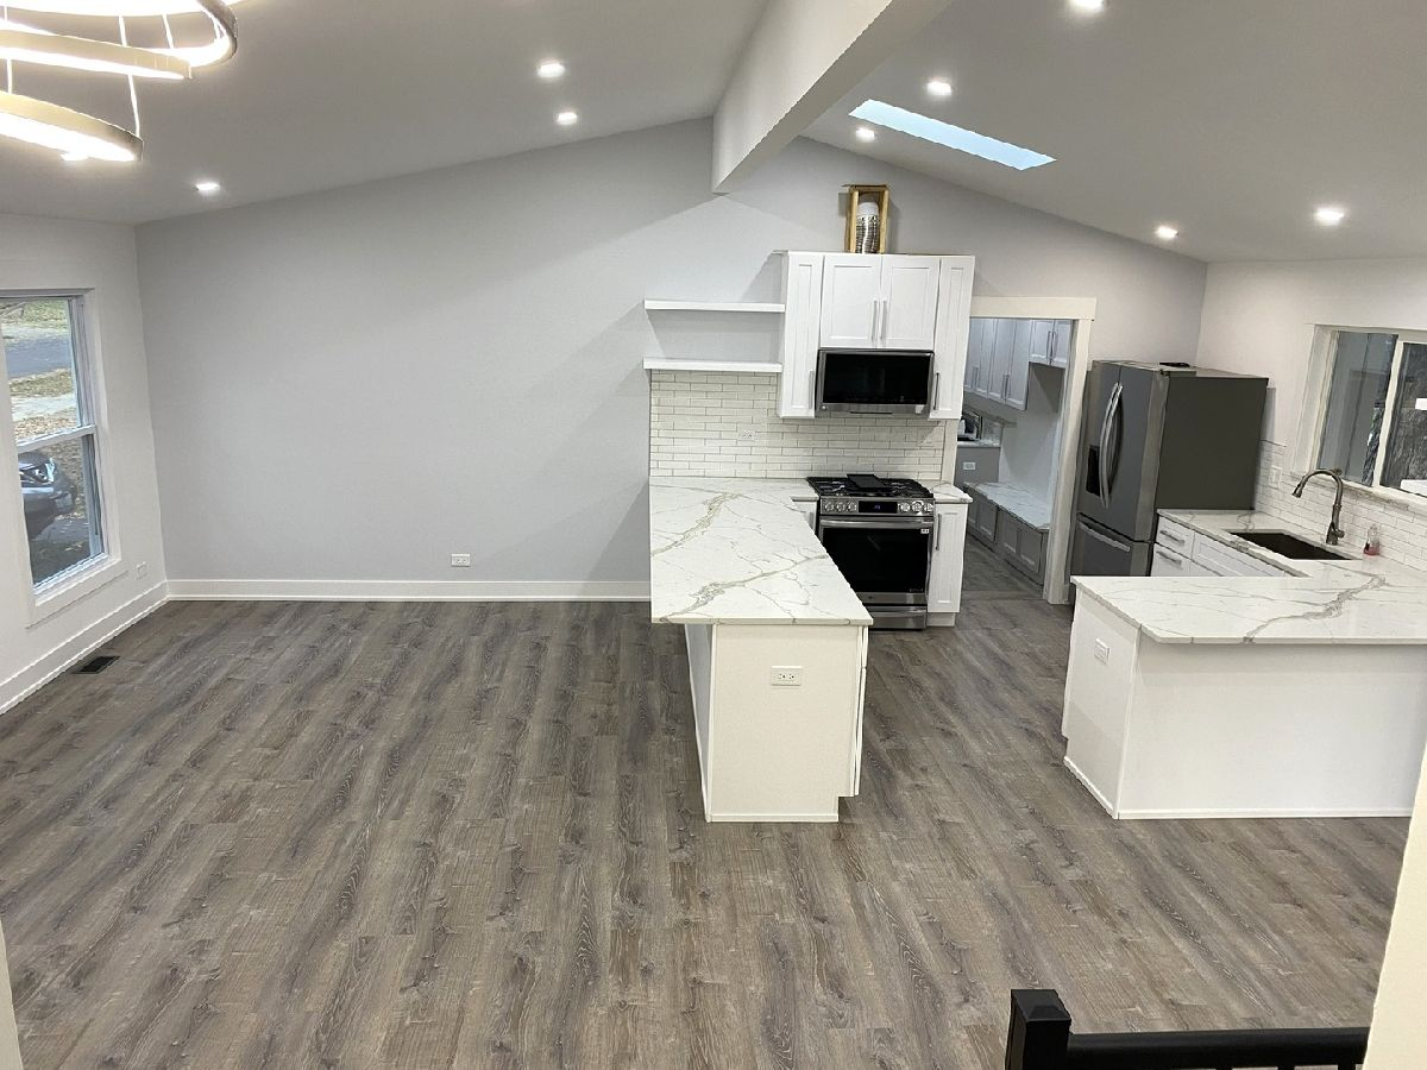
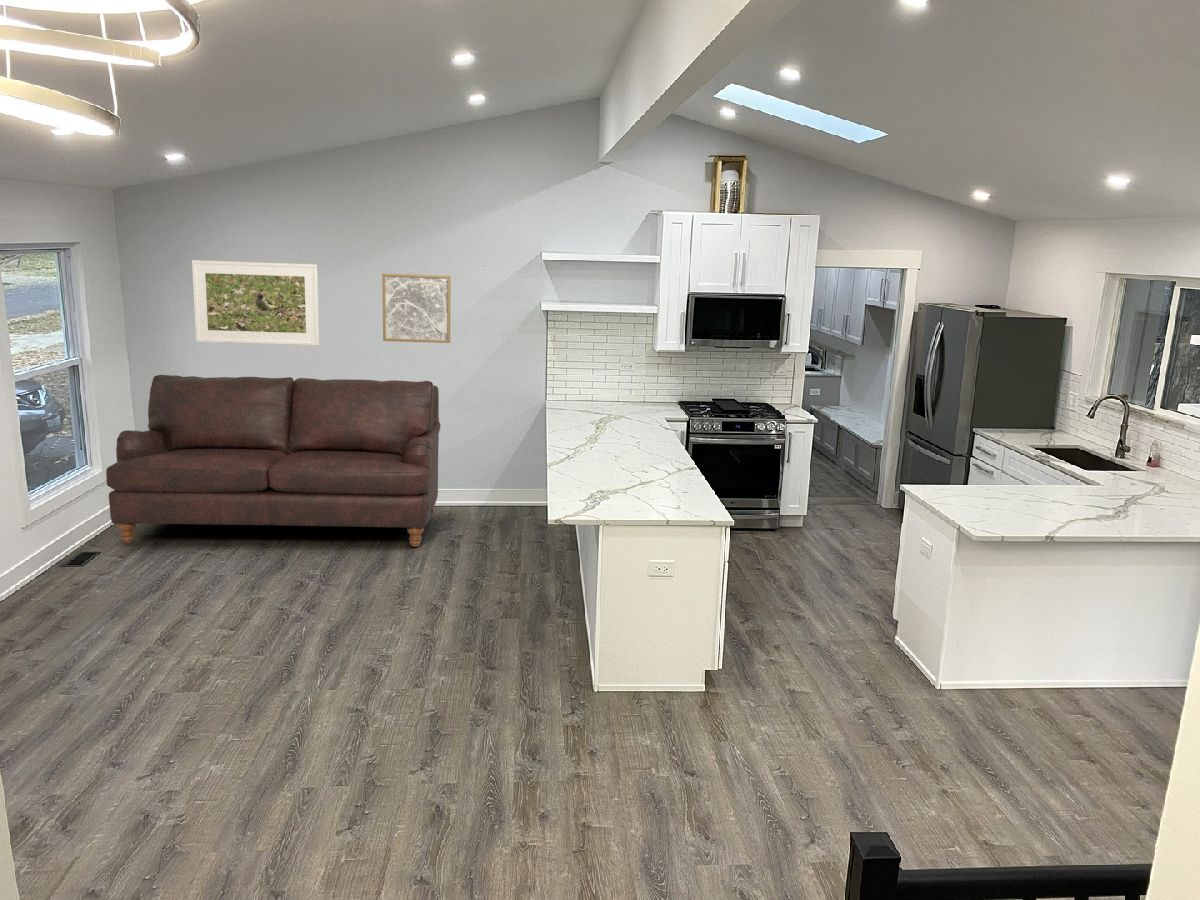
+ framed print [191,259,320,347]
+ sofa [105,374,442,548]
+ wall art [381,273,452,344]
